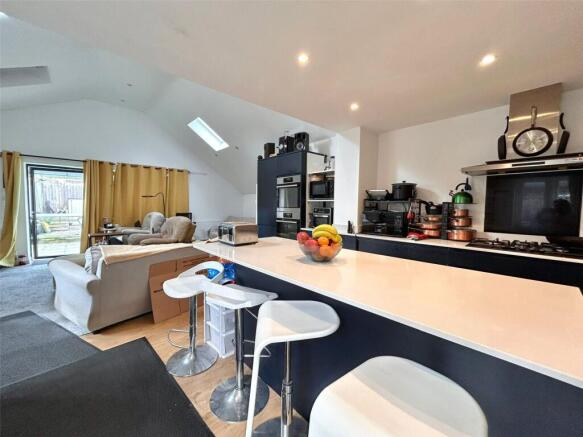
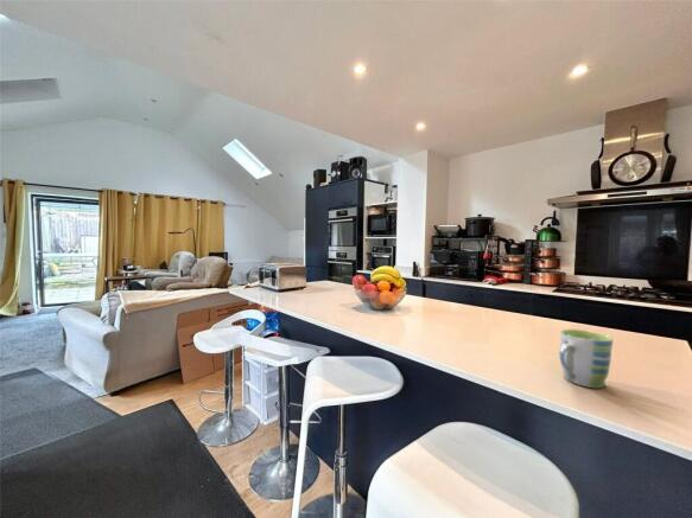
+ mug [558,328,615,389]
